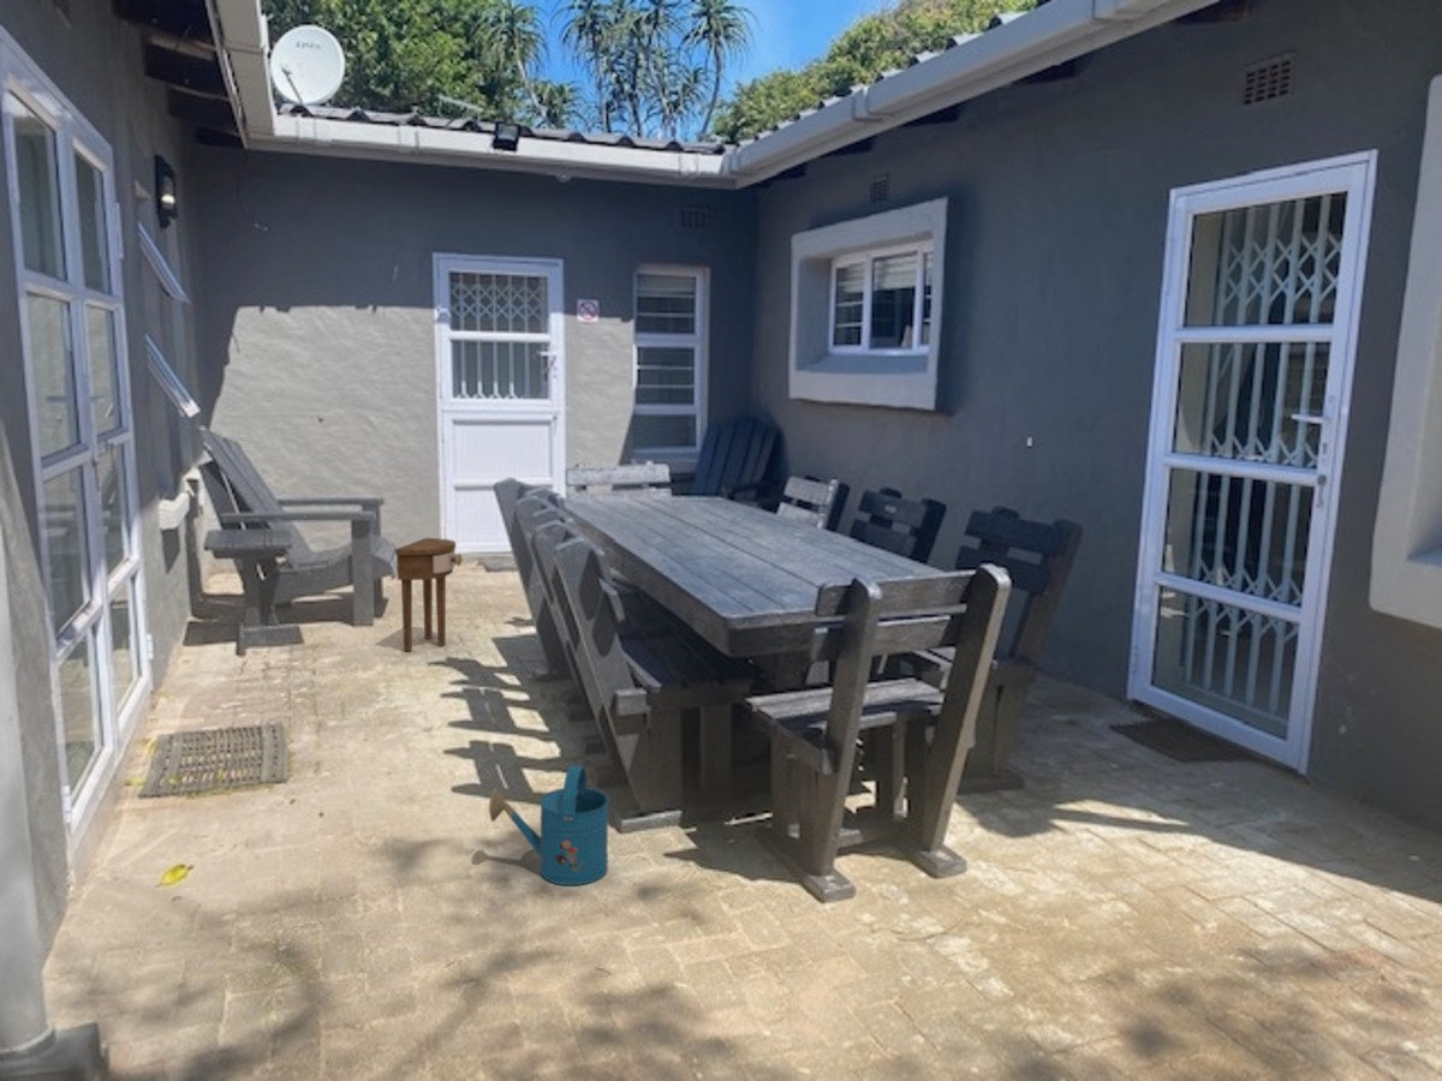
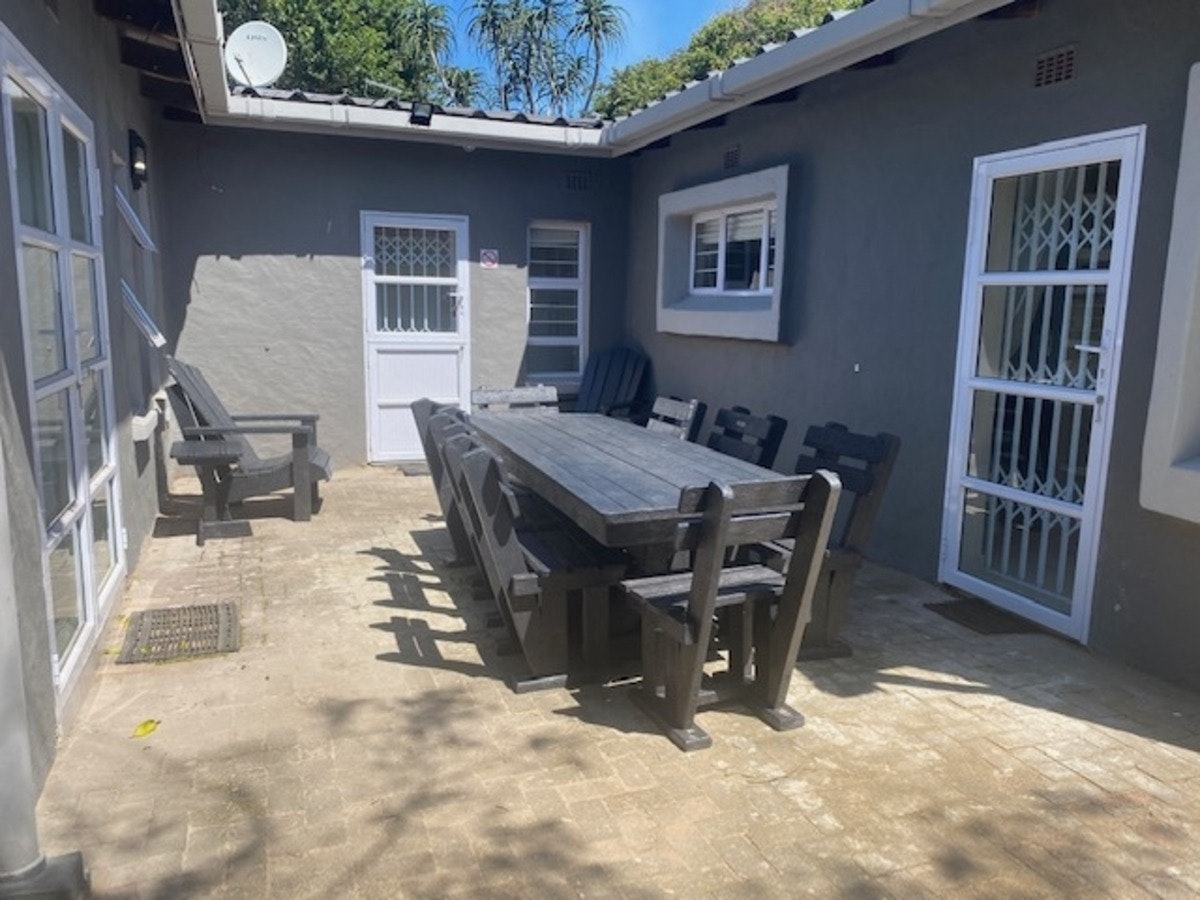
- side table [394,537,463,652]
- watering can [488,764,609,886]
